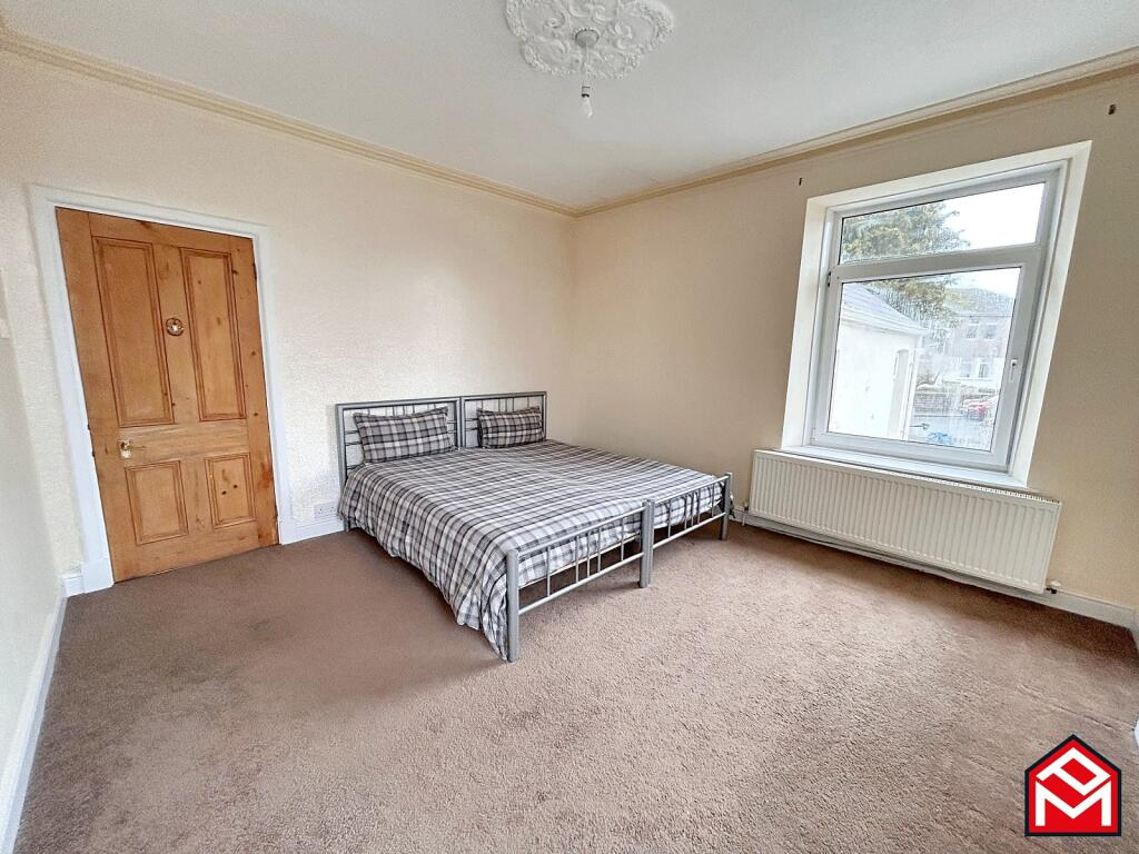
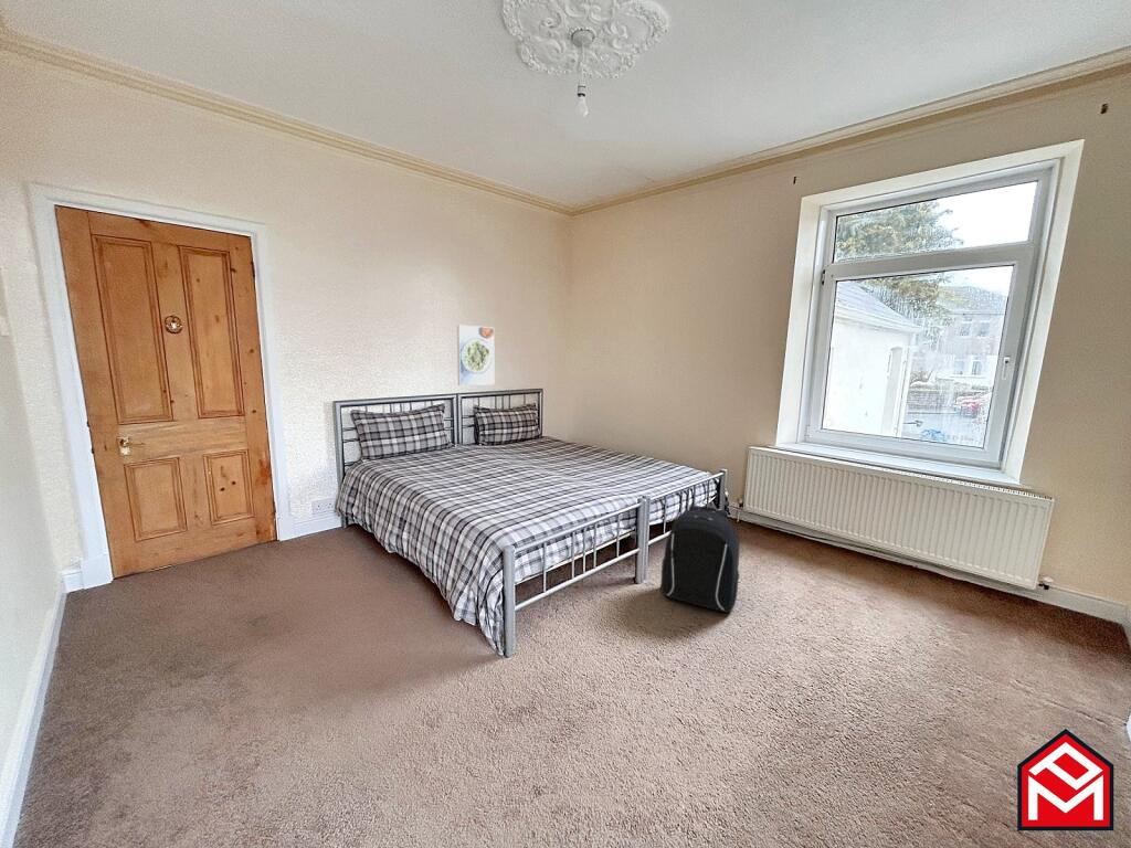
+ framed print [456,324,495,386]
+ backpack [659,504,740,614]
